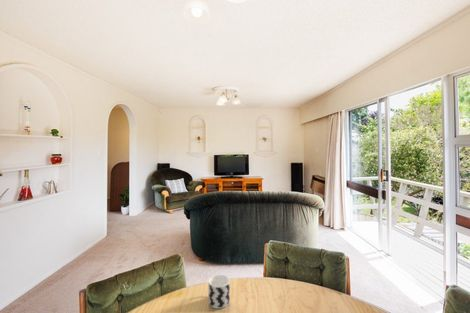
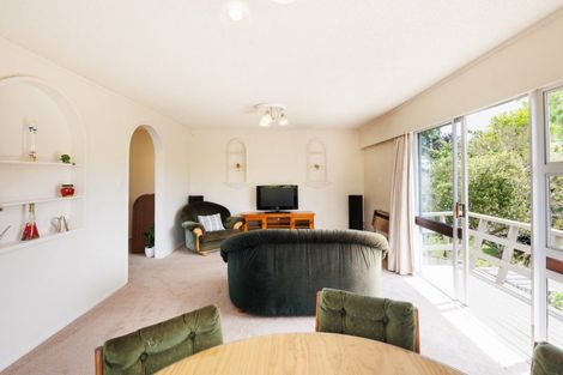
- cup [208,274,231,310]
